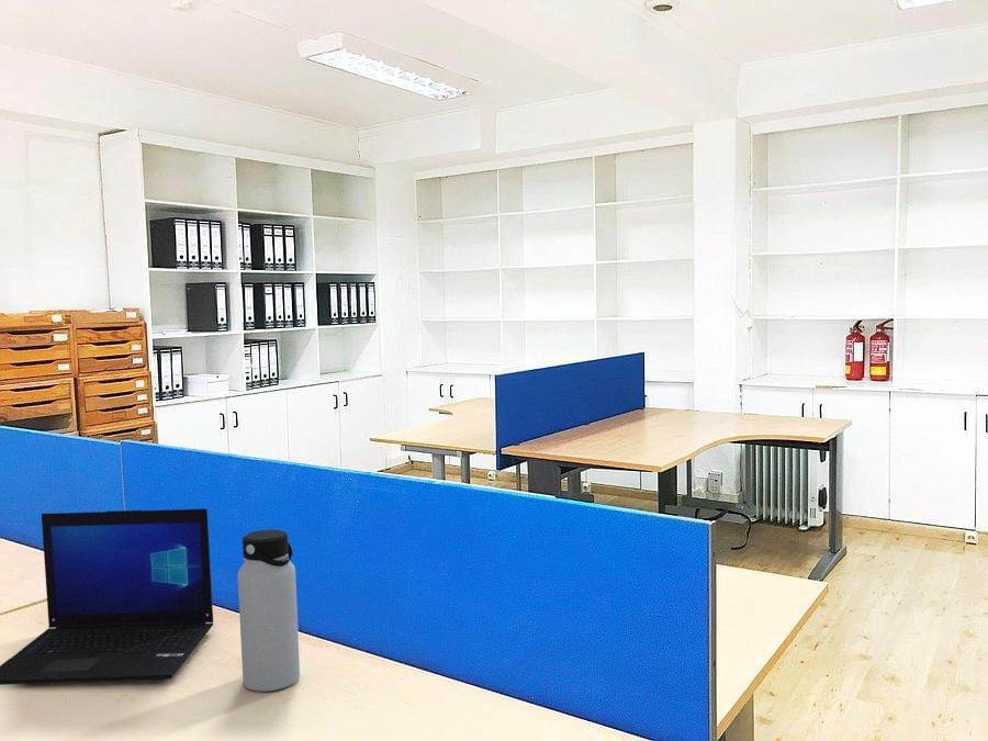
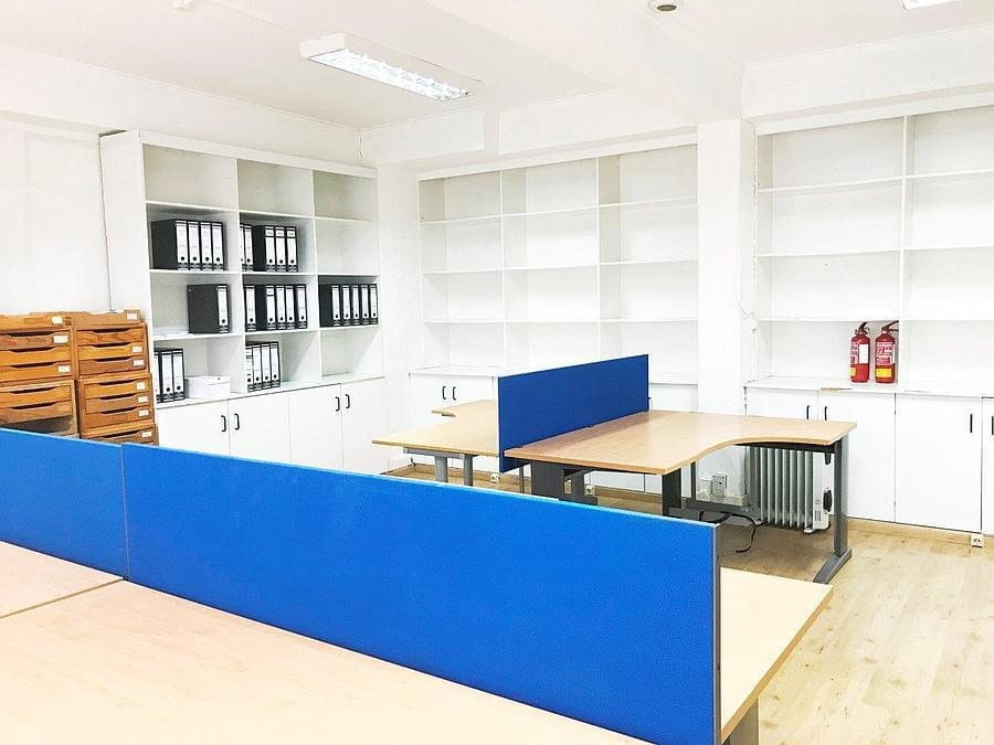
- water bottle [237,528,301,693]
- laptop [0,508,214,686]
